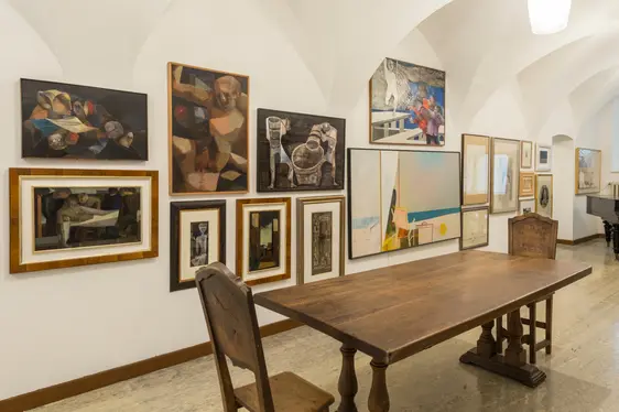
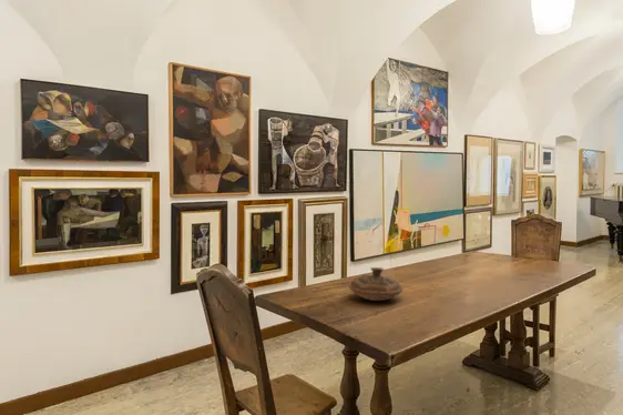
+ decorative bowl [347,266,405,302]
